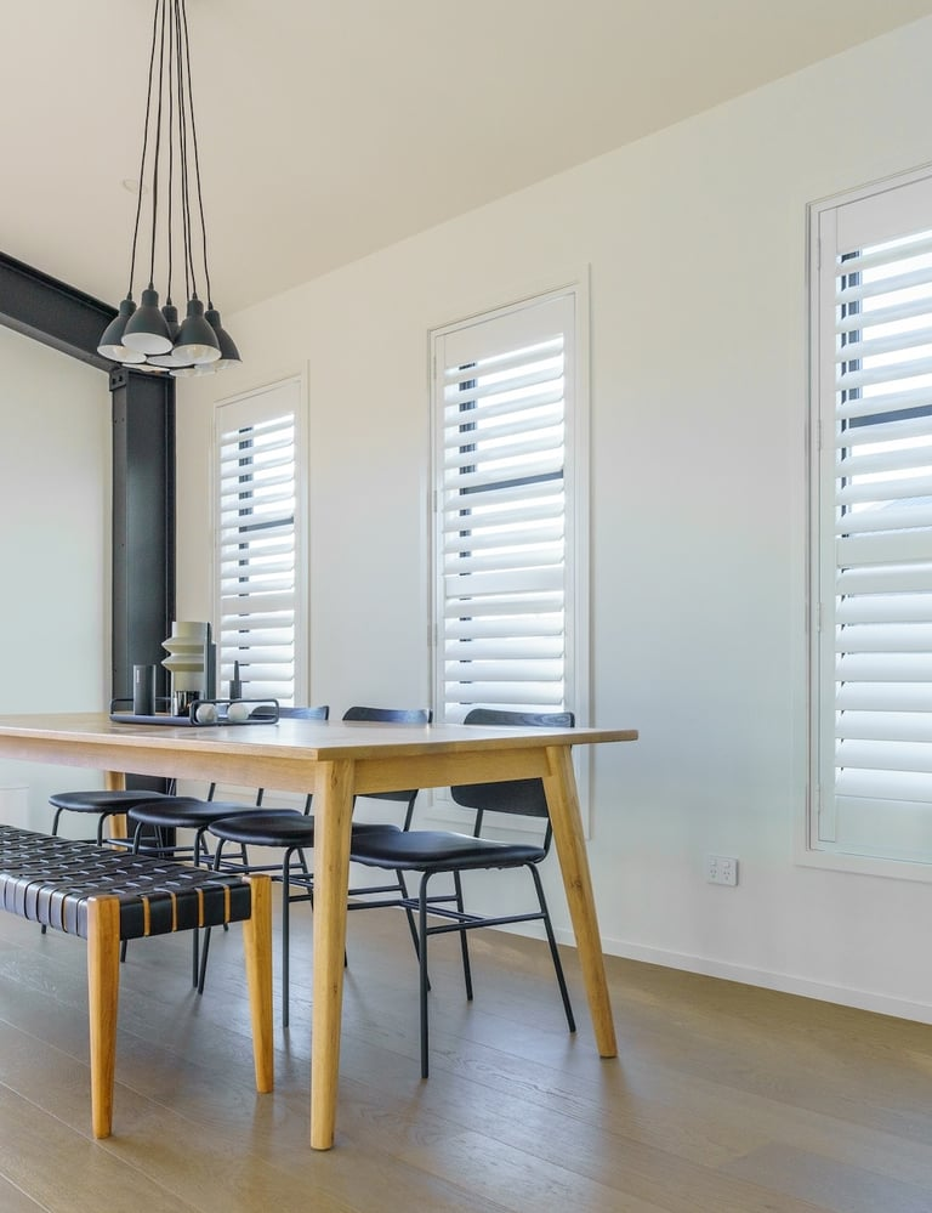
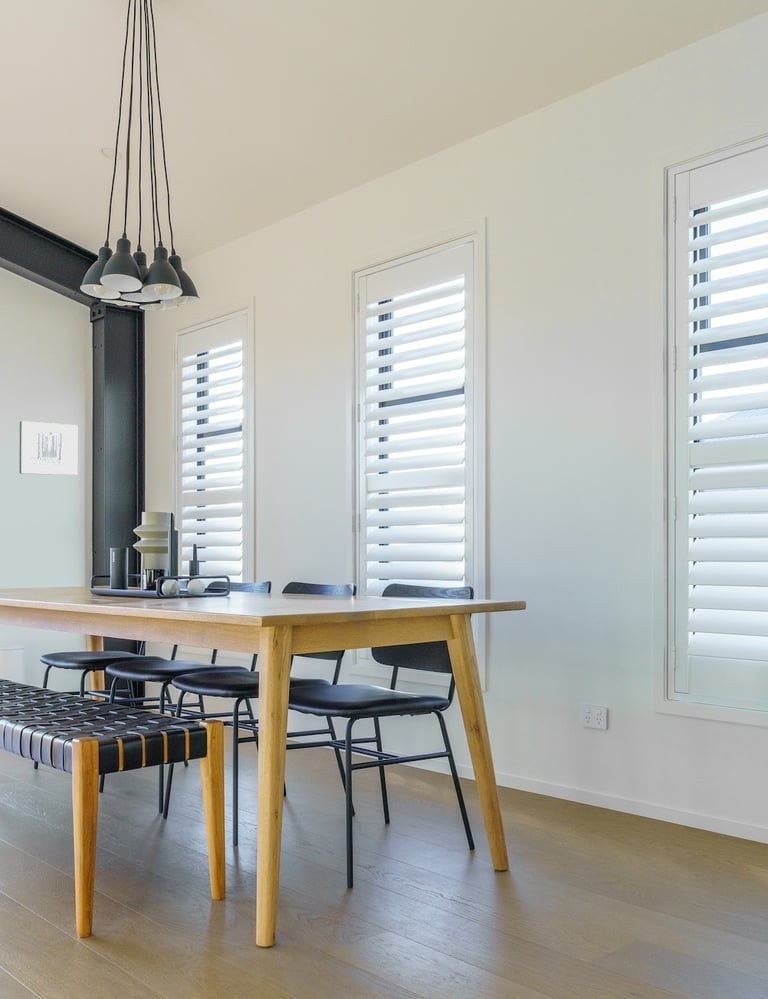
+ wall art [19,420,79,476]
